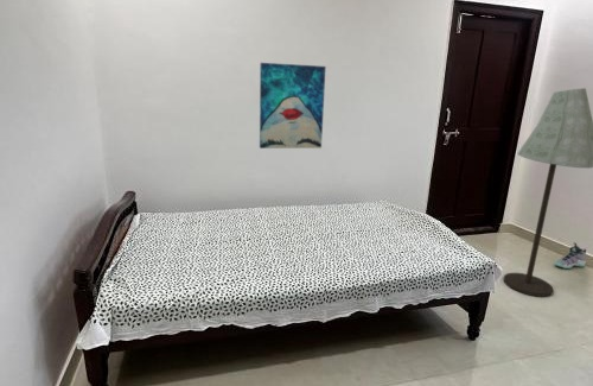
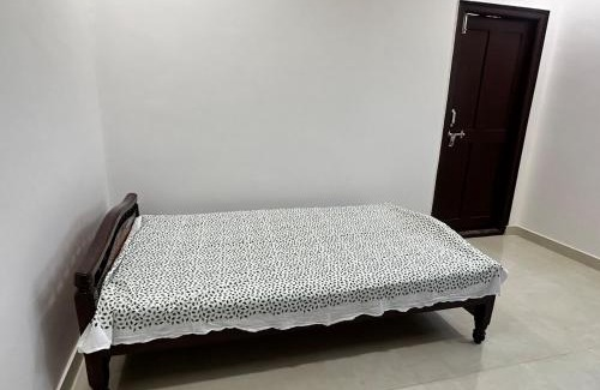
- floor lamp [502,87,593,298]
- wall art [259,62,327,150]
- sneaker [554,241,587,270]
